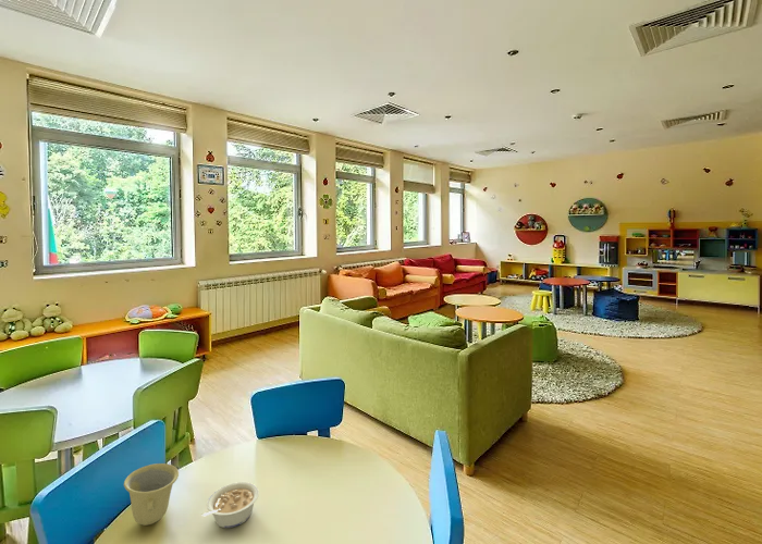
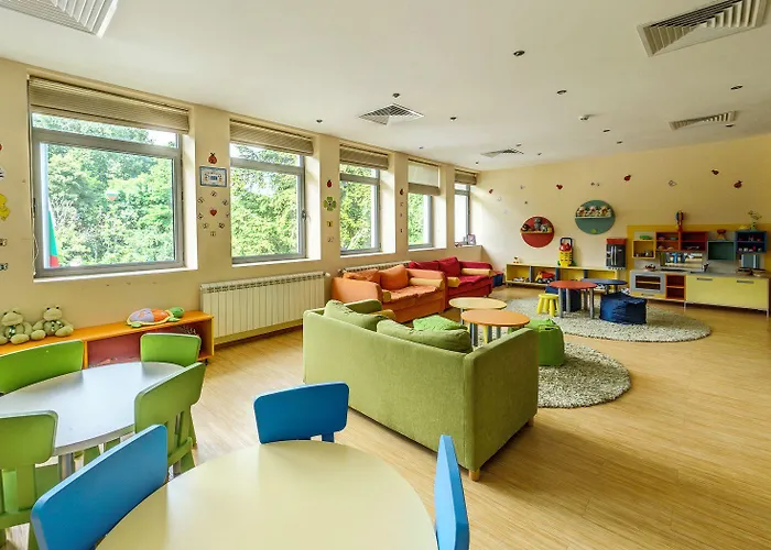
- cup [123,462,180,527]
- legume [200,481,260,529]
